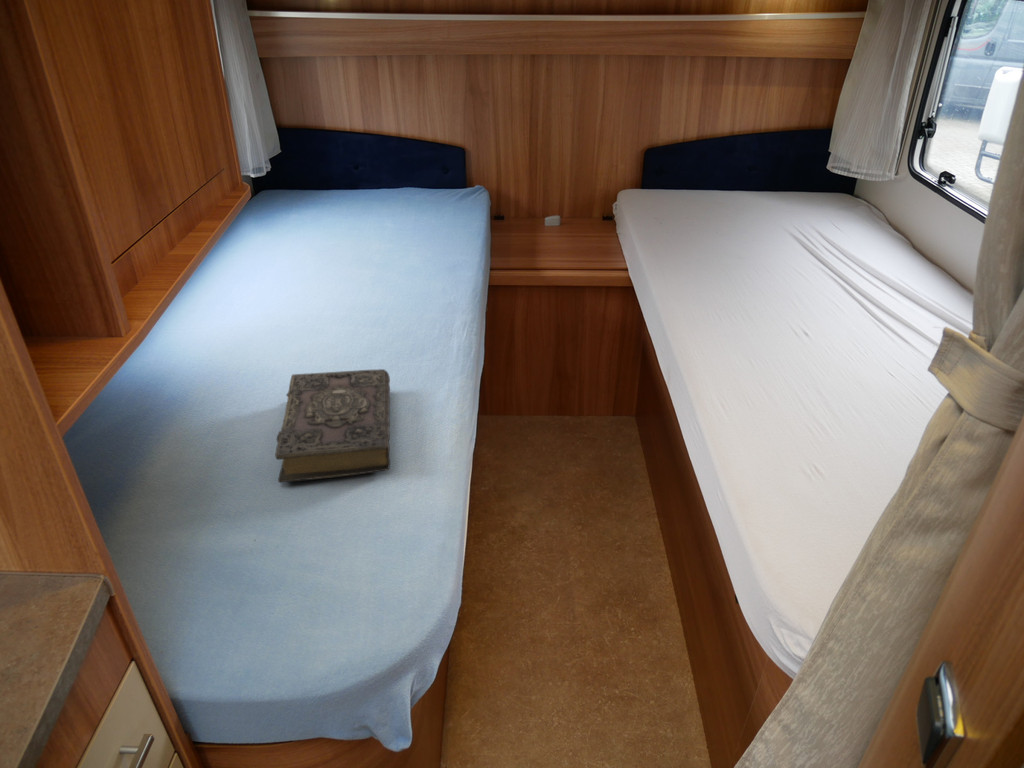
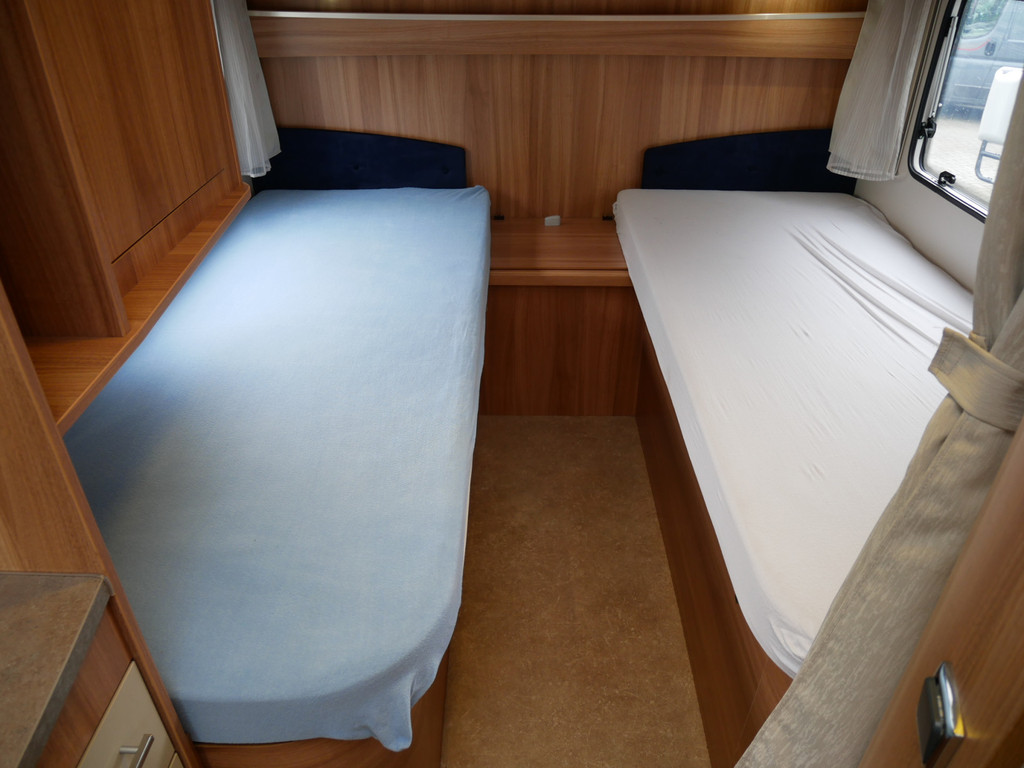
- book [274,368,391,483]
